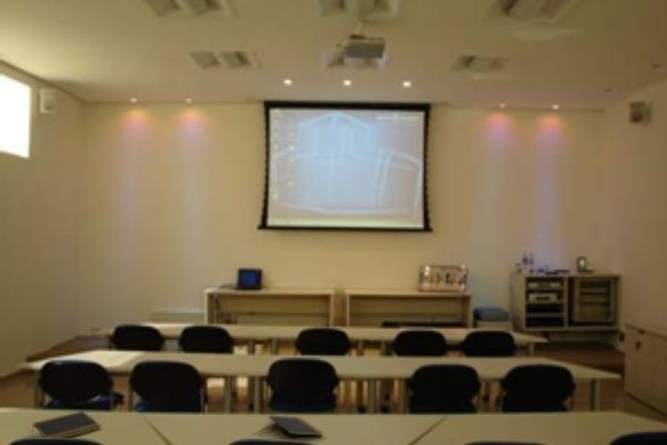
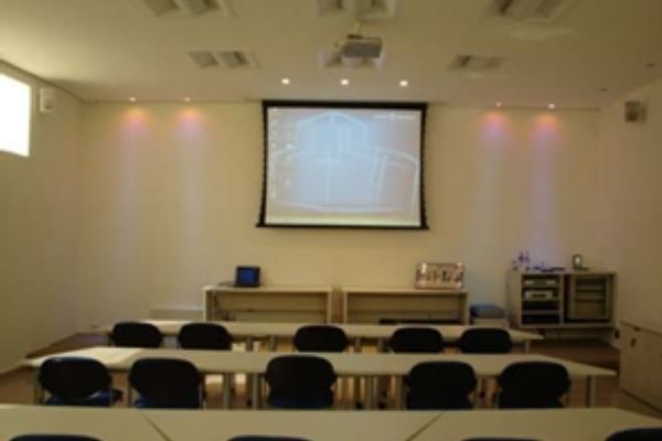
- notepad [30,411,102,439]
- notepad [268,414,323,442]
